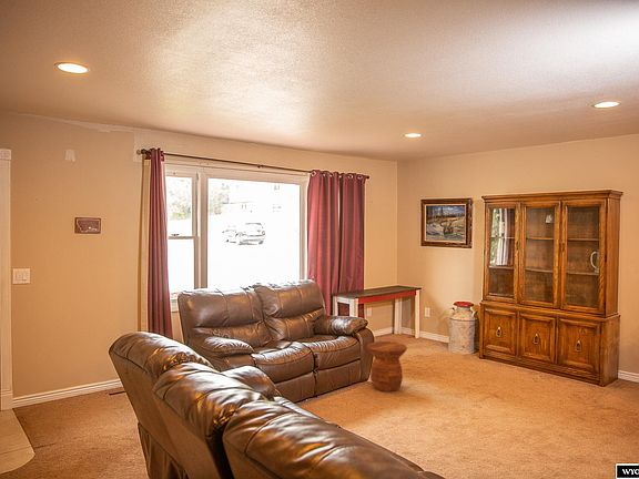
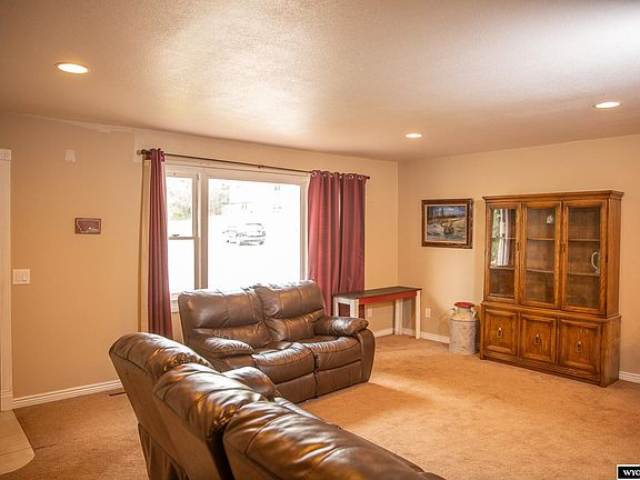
- side table [366,340,408,393]
